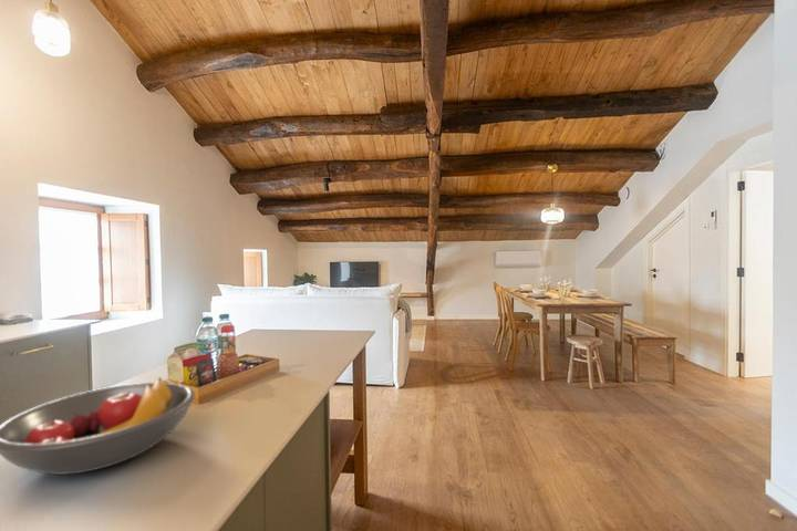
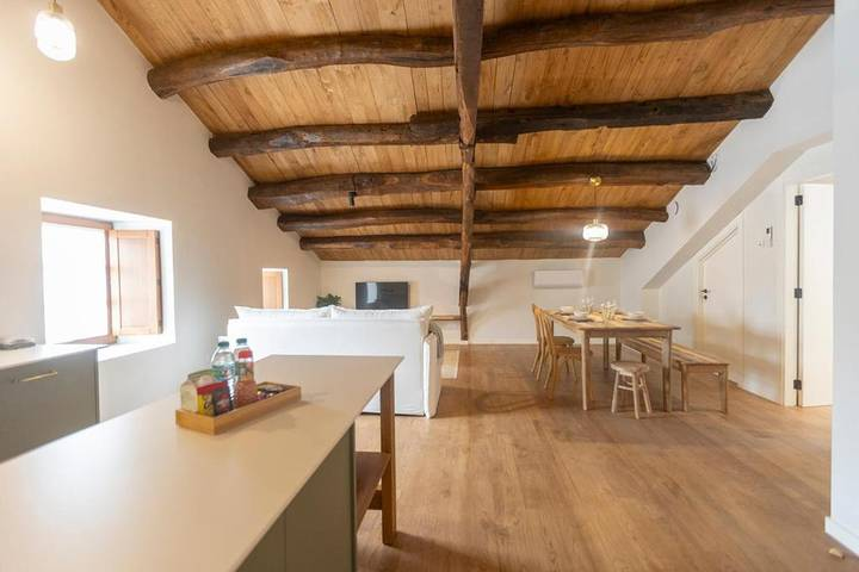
- fruit bowl [0,376,196,476]
